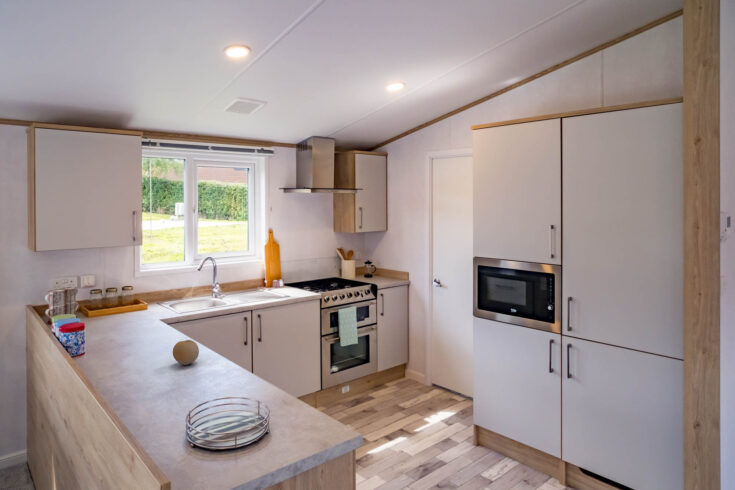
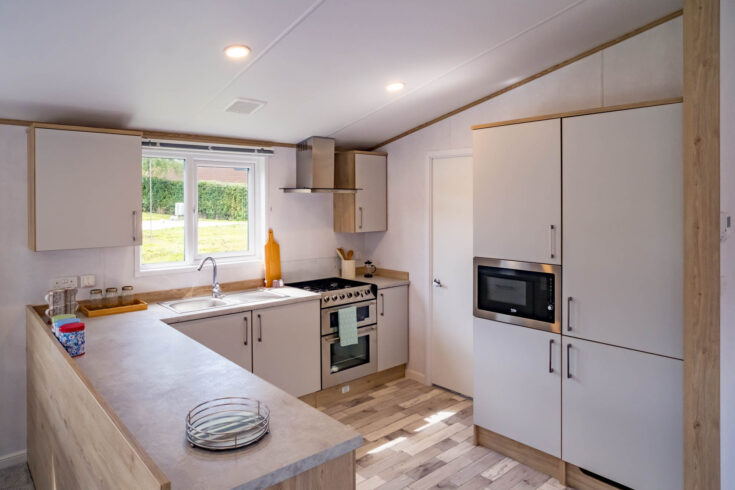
- fruit [172,339,200,366]
